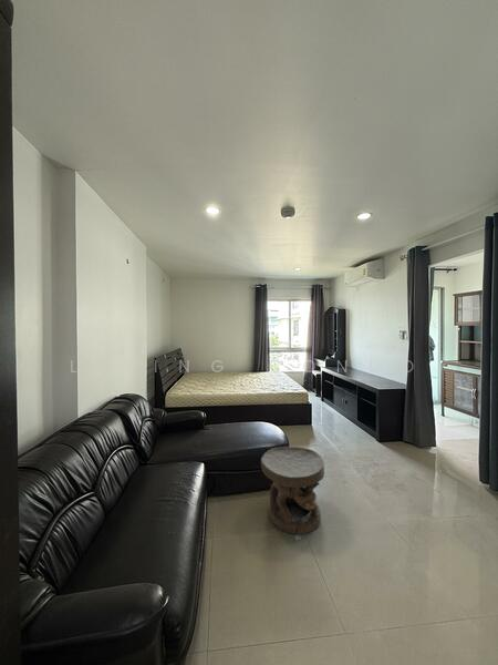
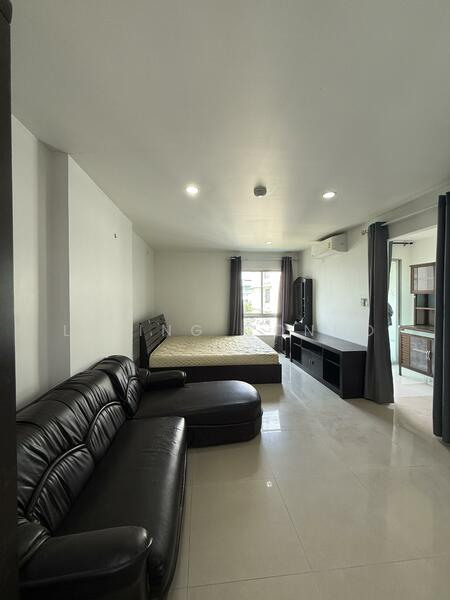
- carved stool [260,446,325,535]
